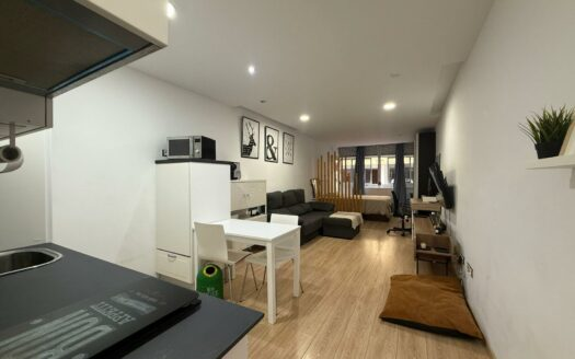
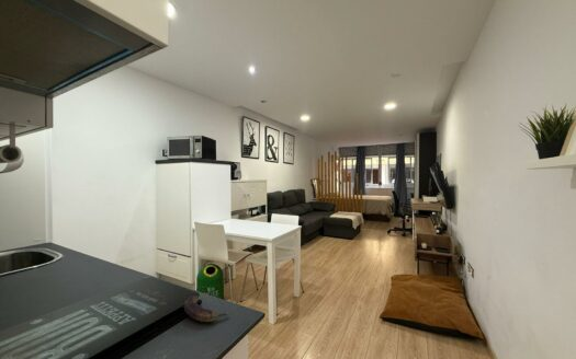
+ banana [183,294,230,323]
